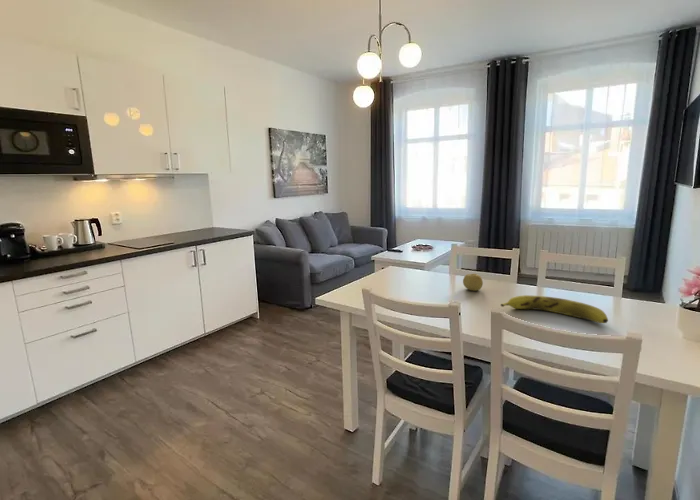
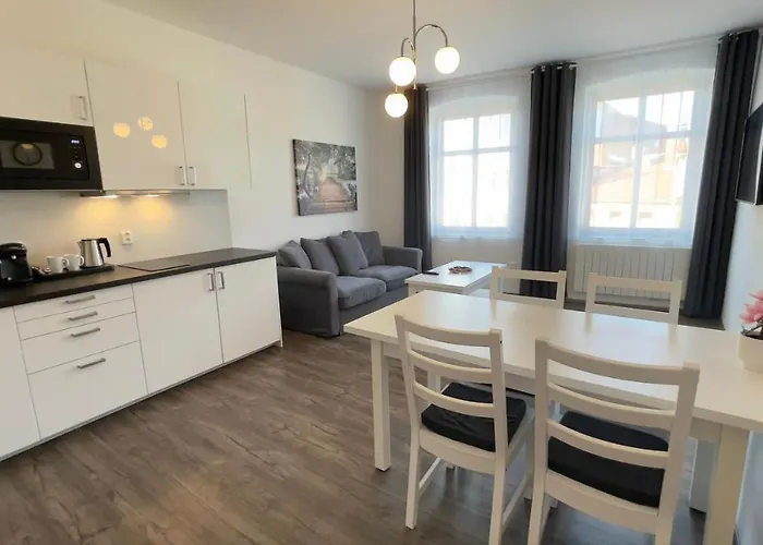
- banana [500,294,609,324]
- fruit [462,273,484,292]
